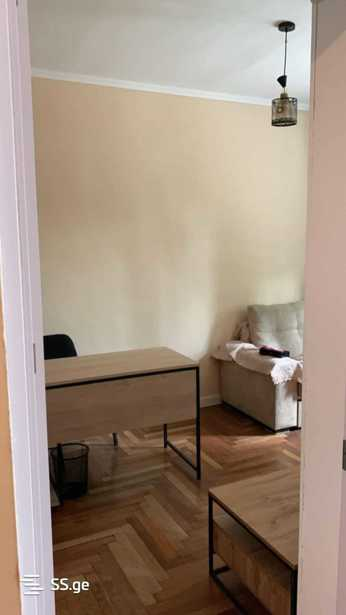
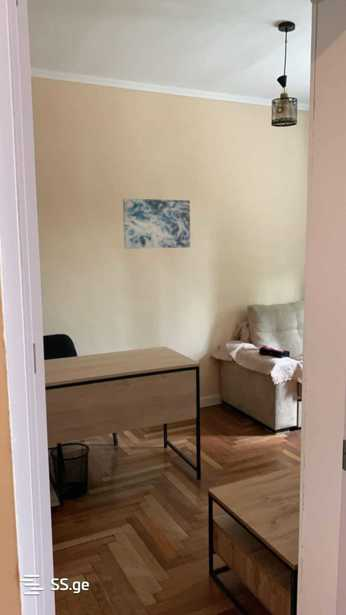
+ wall art [122,197,191,250]
